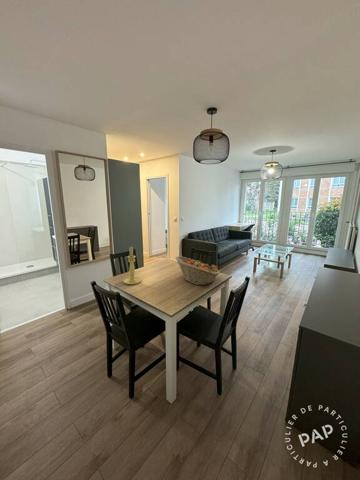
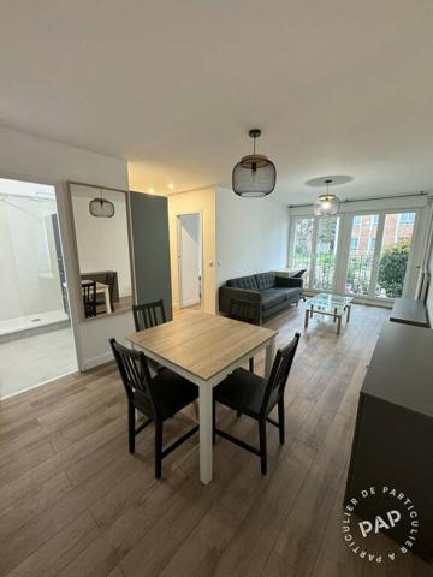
- candle holder [122,245,142,285]
- fruit basket [174,255,221,286]
